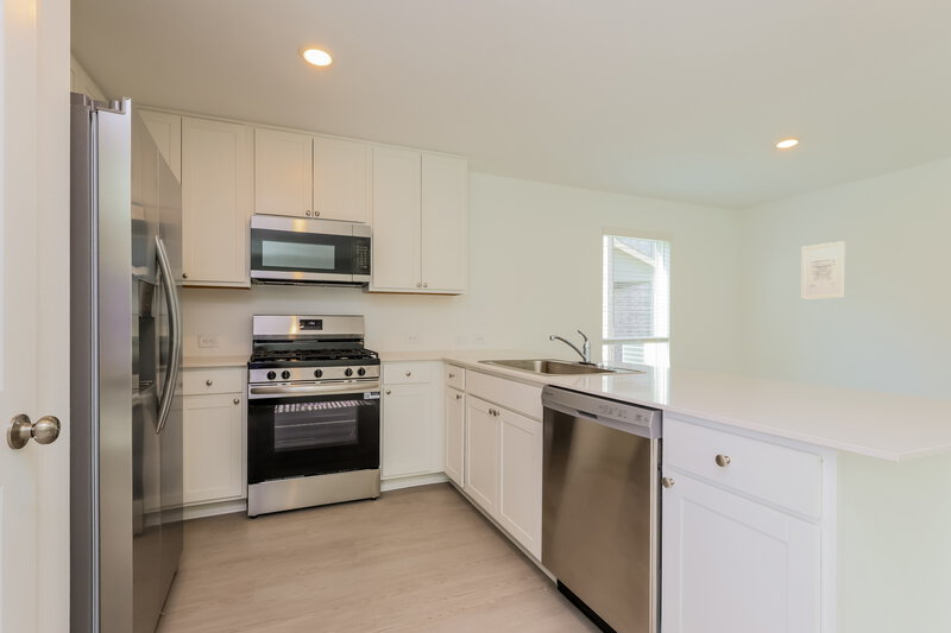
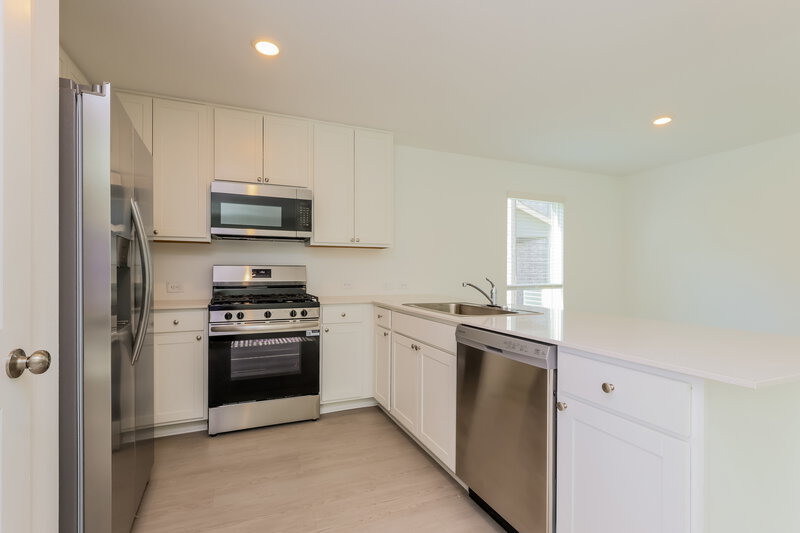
- wall art [800,240,846,300]
